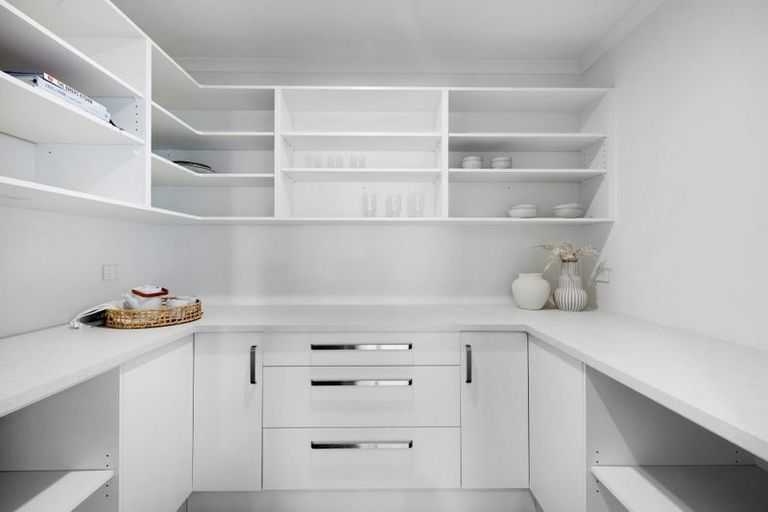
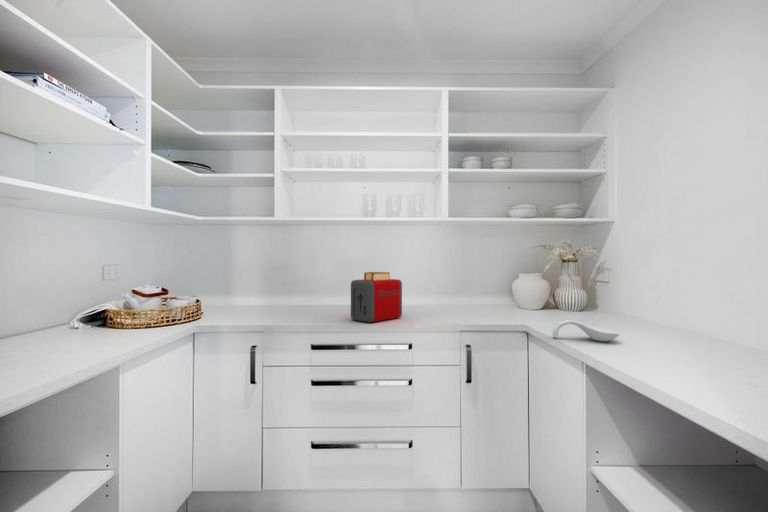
+ toaster [350,271,403,323]
+ spoon rest [552,319,620,342]
